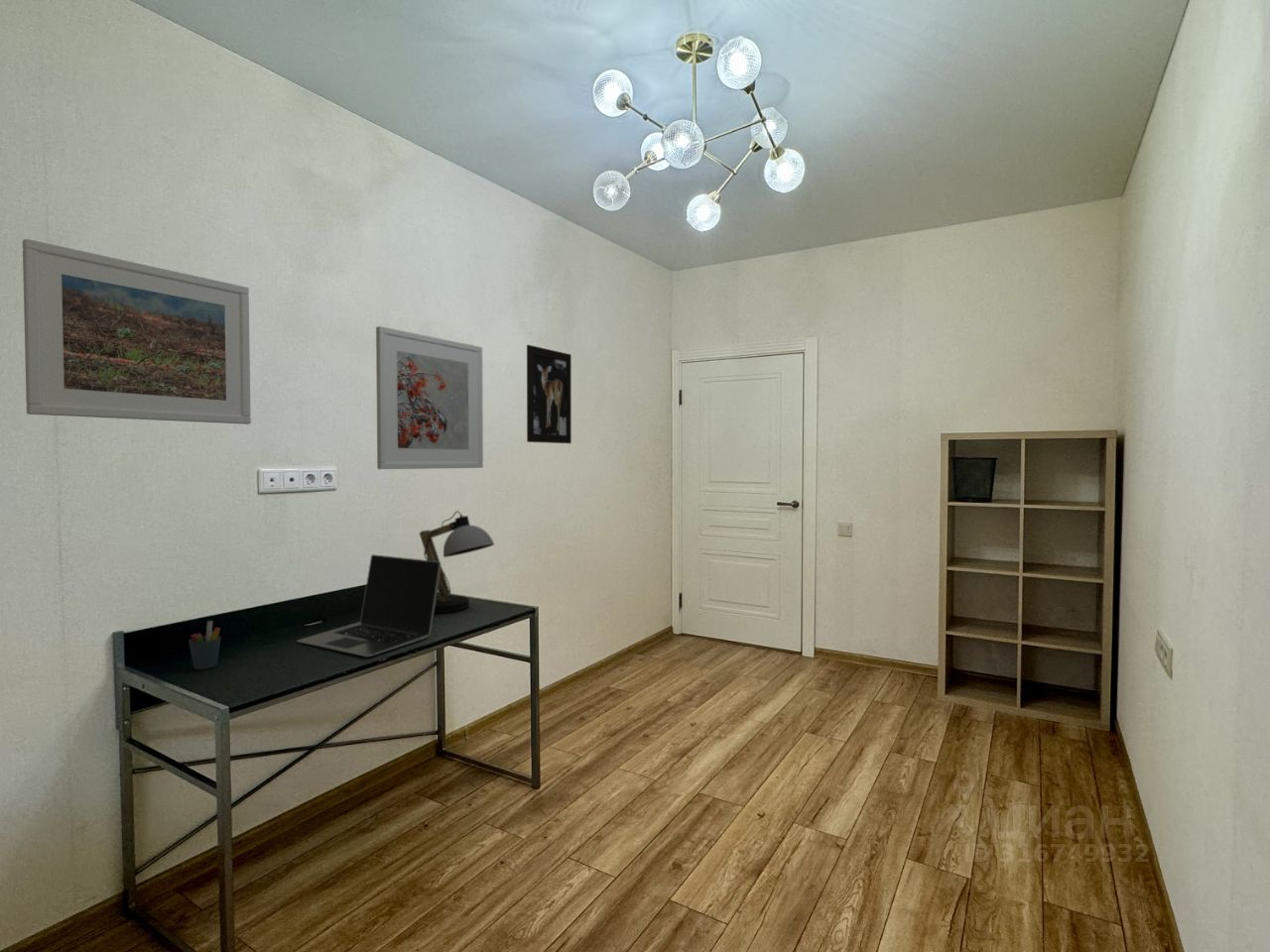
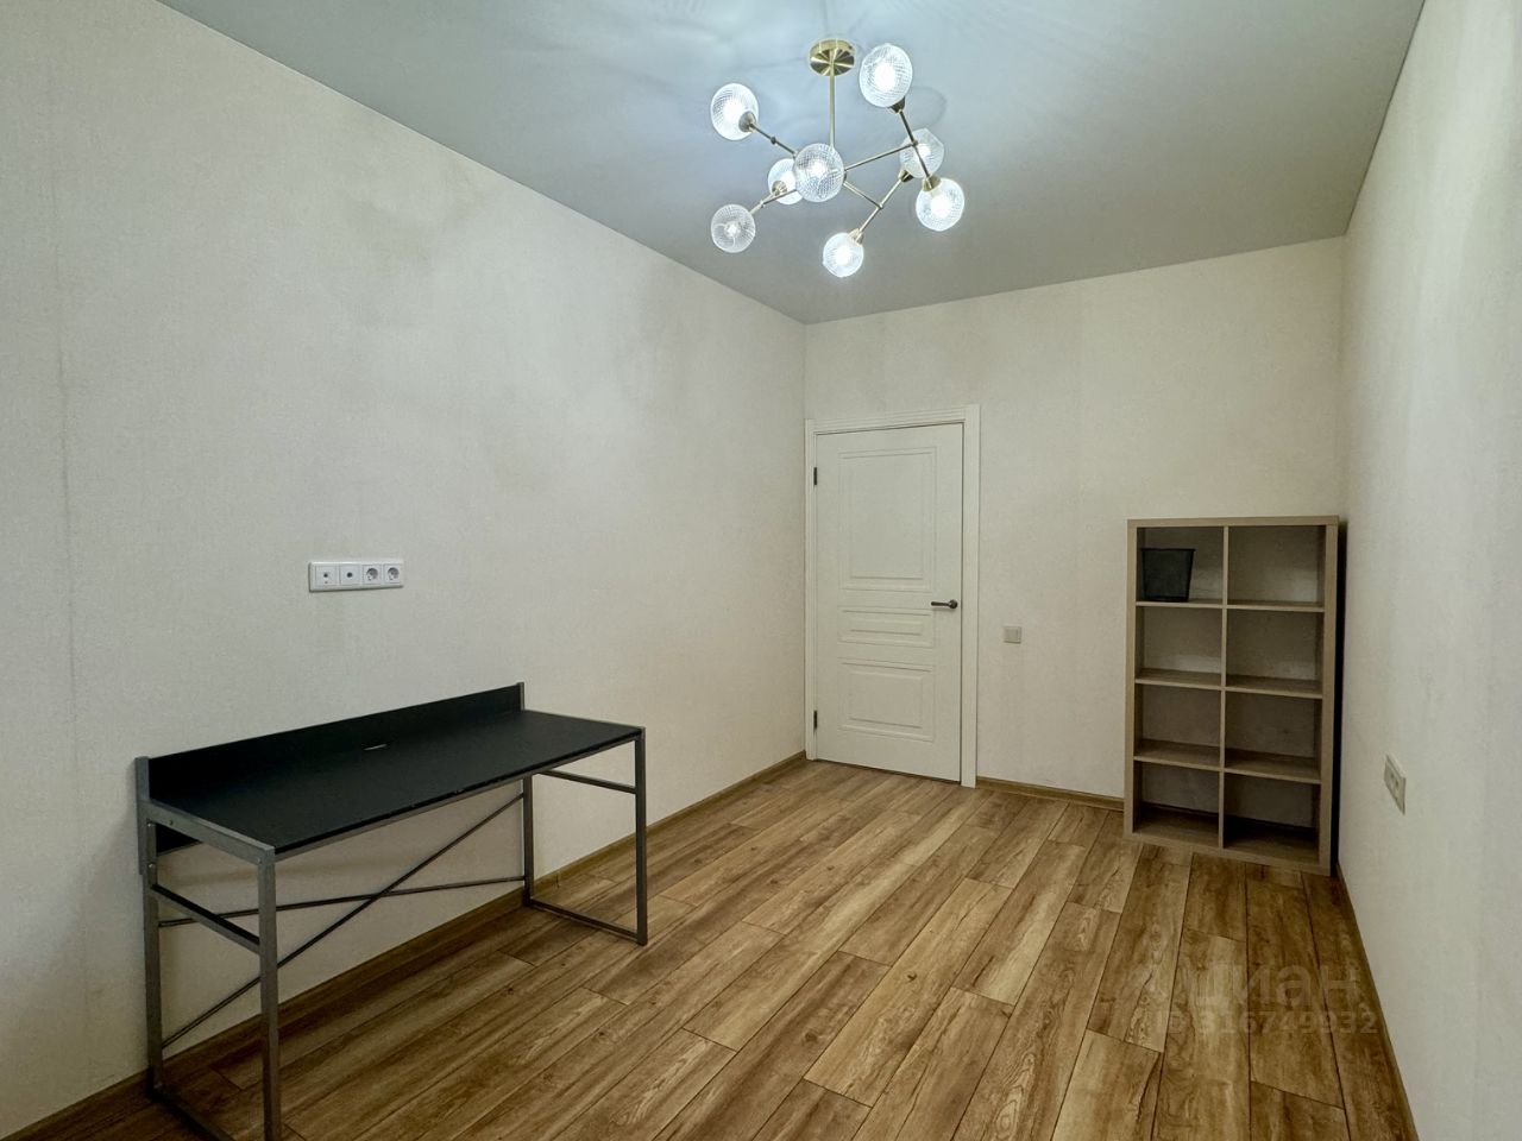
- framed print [22,238,252,425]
- pen holder [188,620,222,670]
- wall art [526,344,572,444]
- laptop [296,553,442,657]
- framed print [375,325,484,470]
- desk lamp [419,510,495,614]
